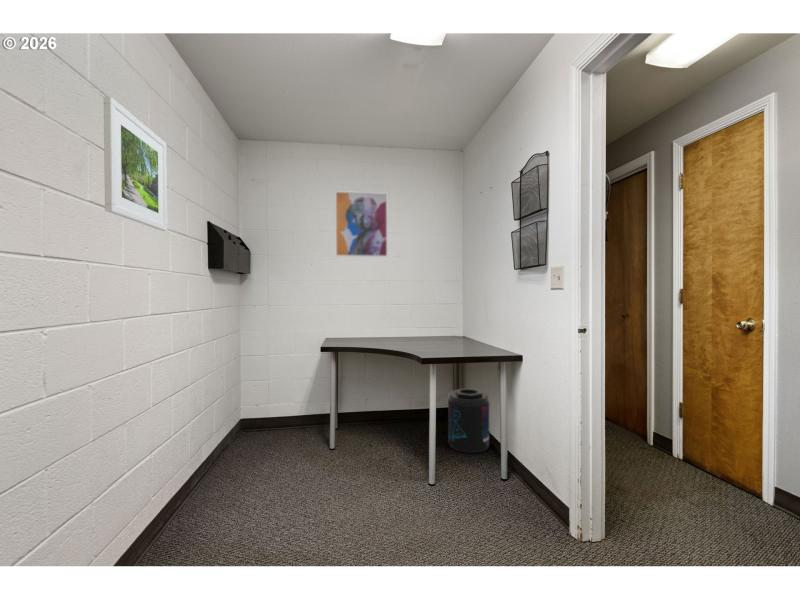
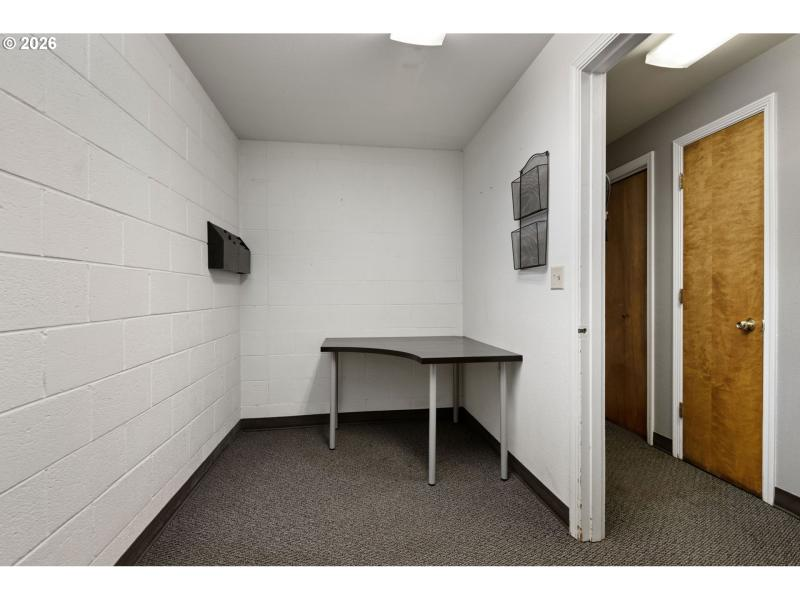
- supplement container [447,387,490,454]
- wall art [334,190,389,258]
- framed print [103,96,168,232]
